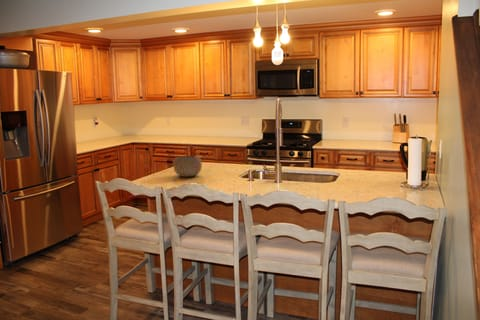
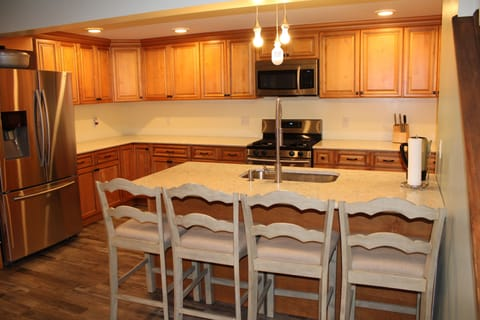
- bowl [173,155,203,178]
